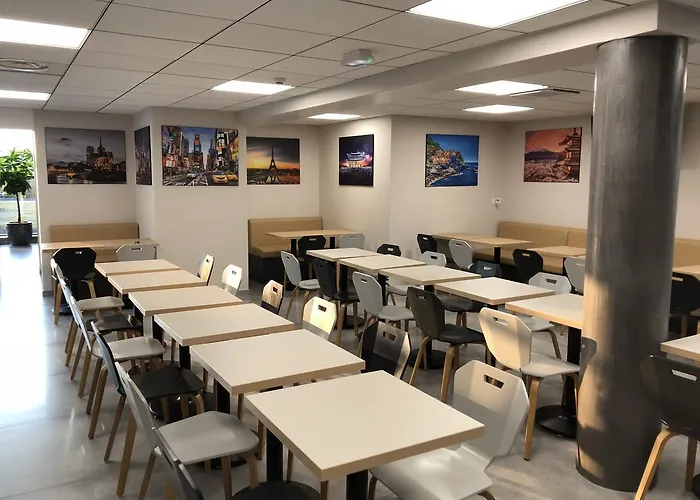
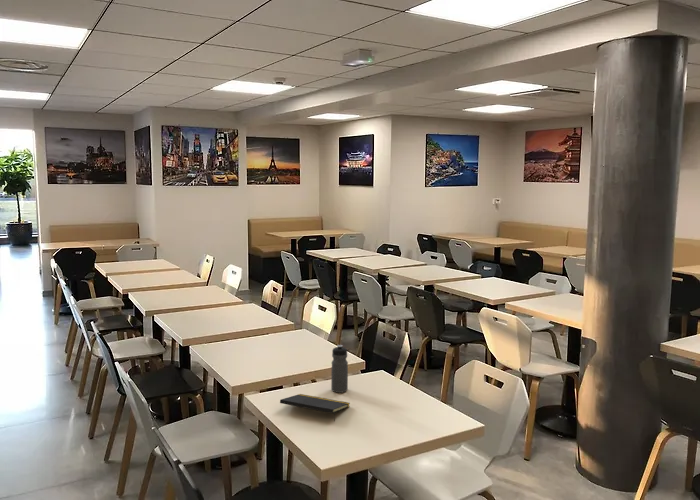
+ water bottle [330,344,349,394]
+ notepad [279,393,351,422]
